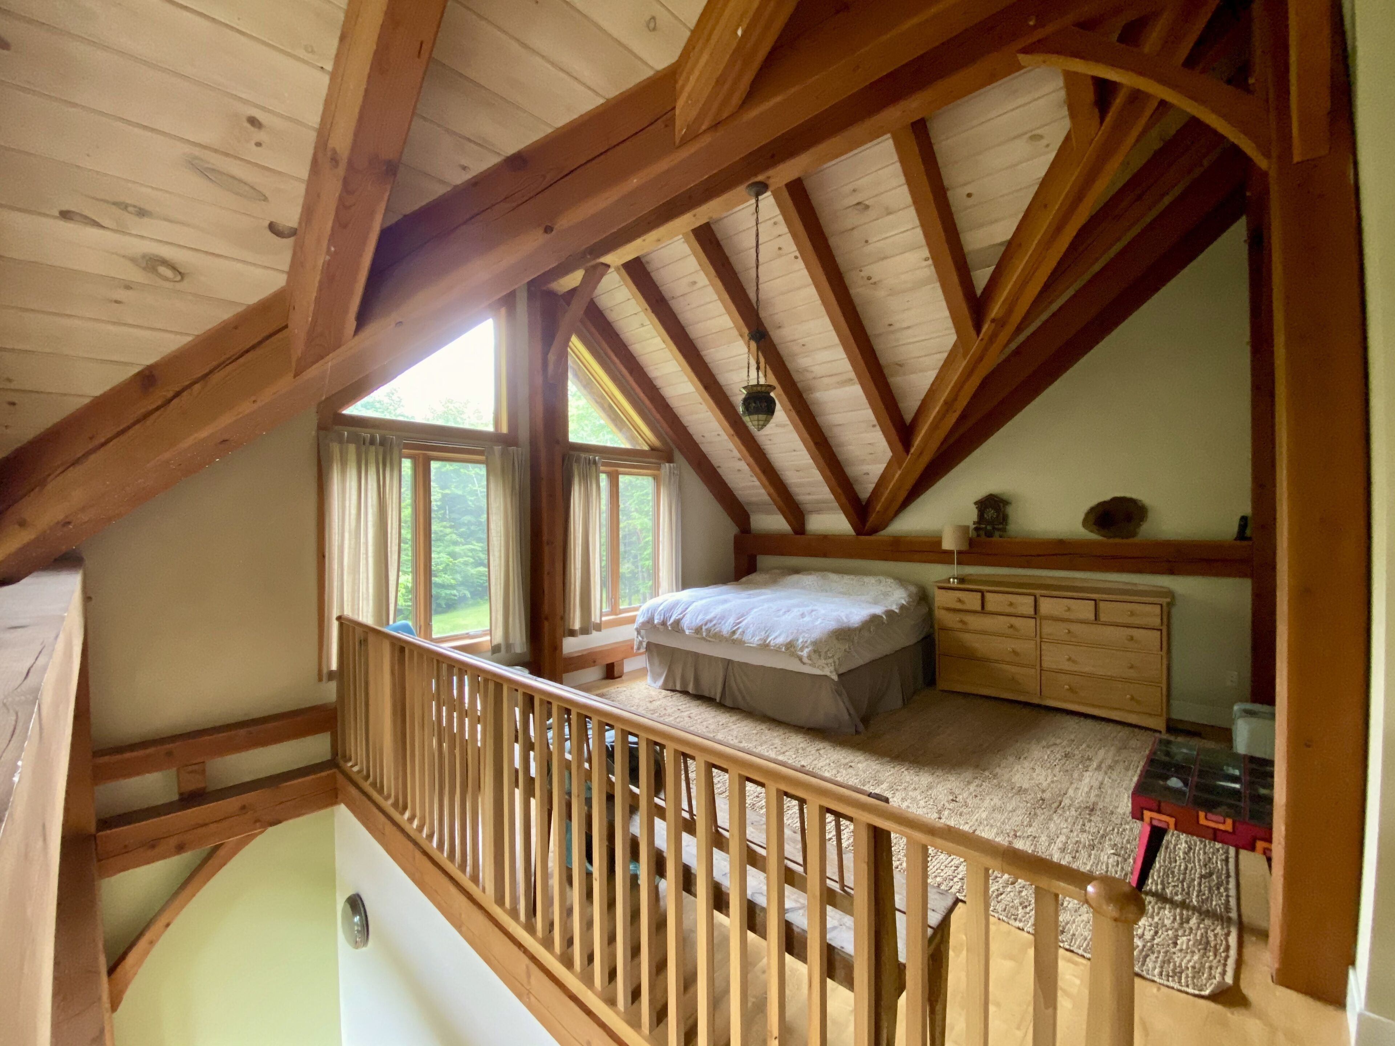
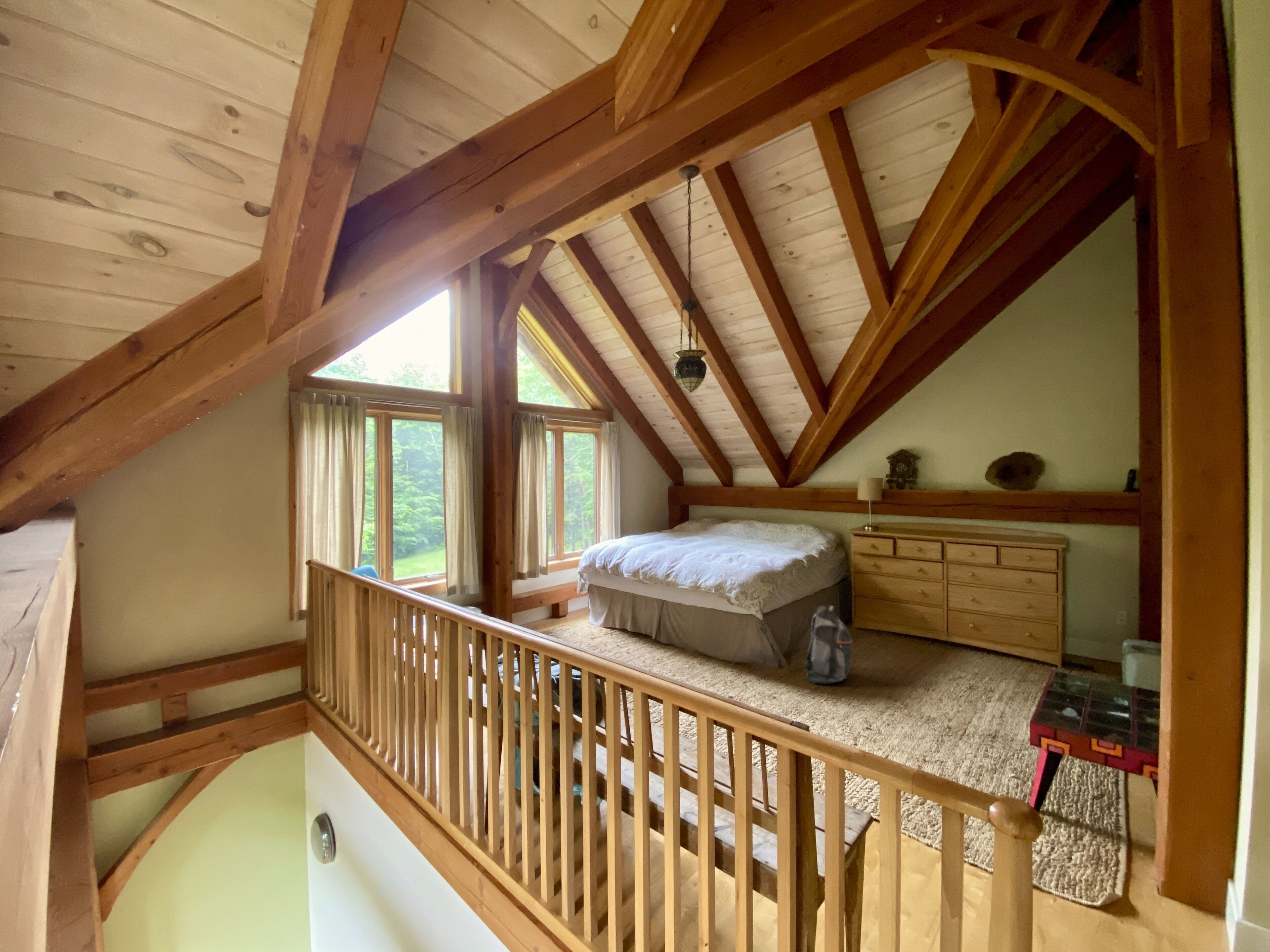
+ backpack [805,605,853,684]
